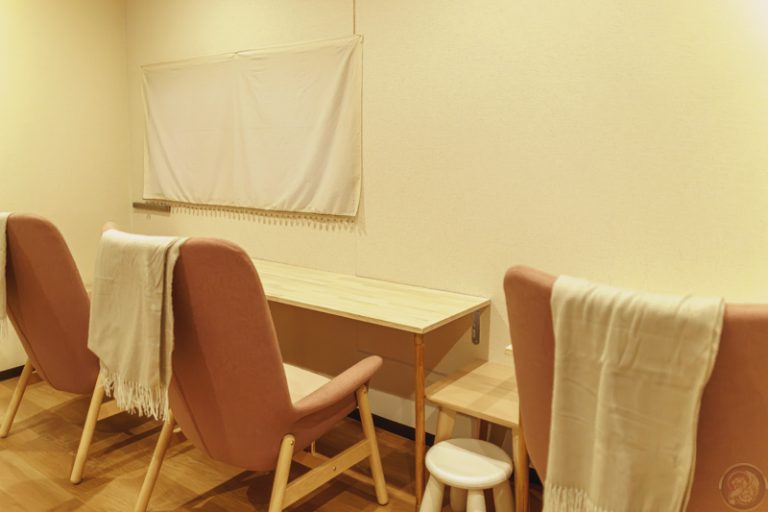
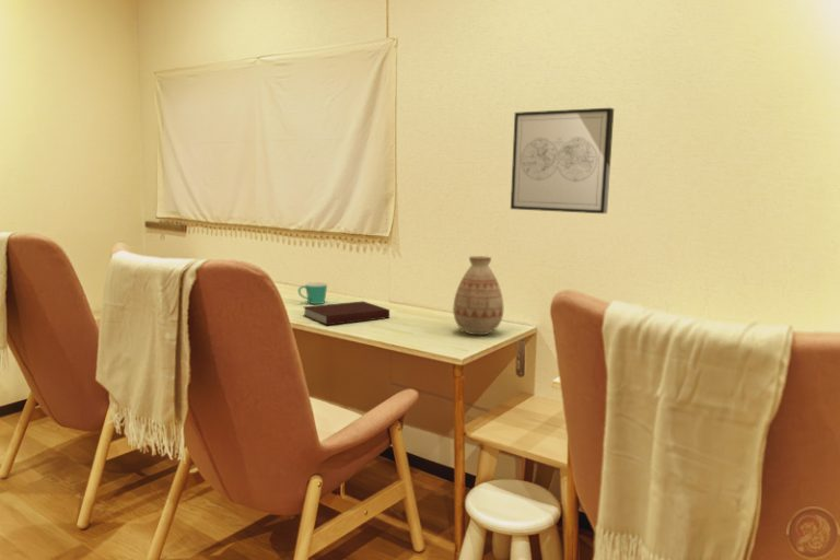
+ vase [452,255,504,336]
+ mug [296,281,328,305]
+ wall art [510,107,615,214]
+ notebook [303,300,390,326]
